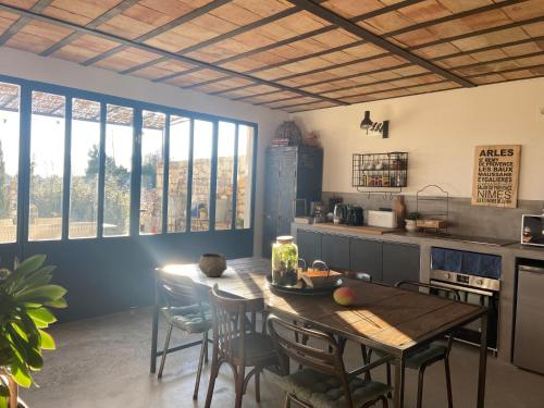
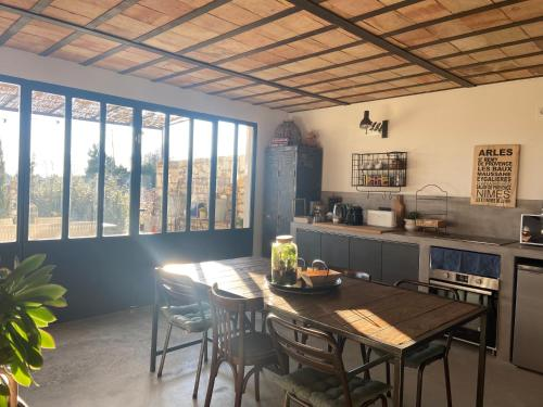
- bowl [197,252,228,277]
- fruit [333,286,357,306]
